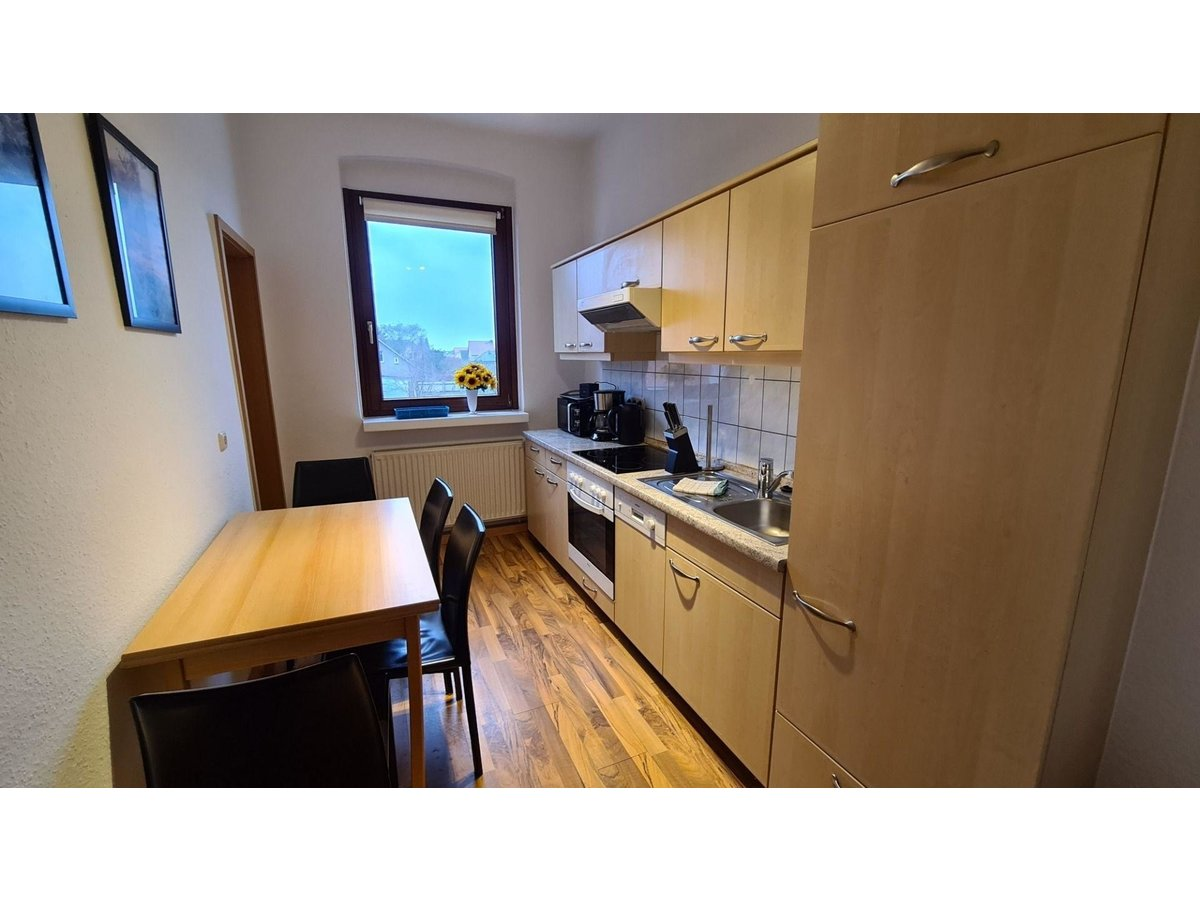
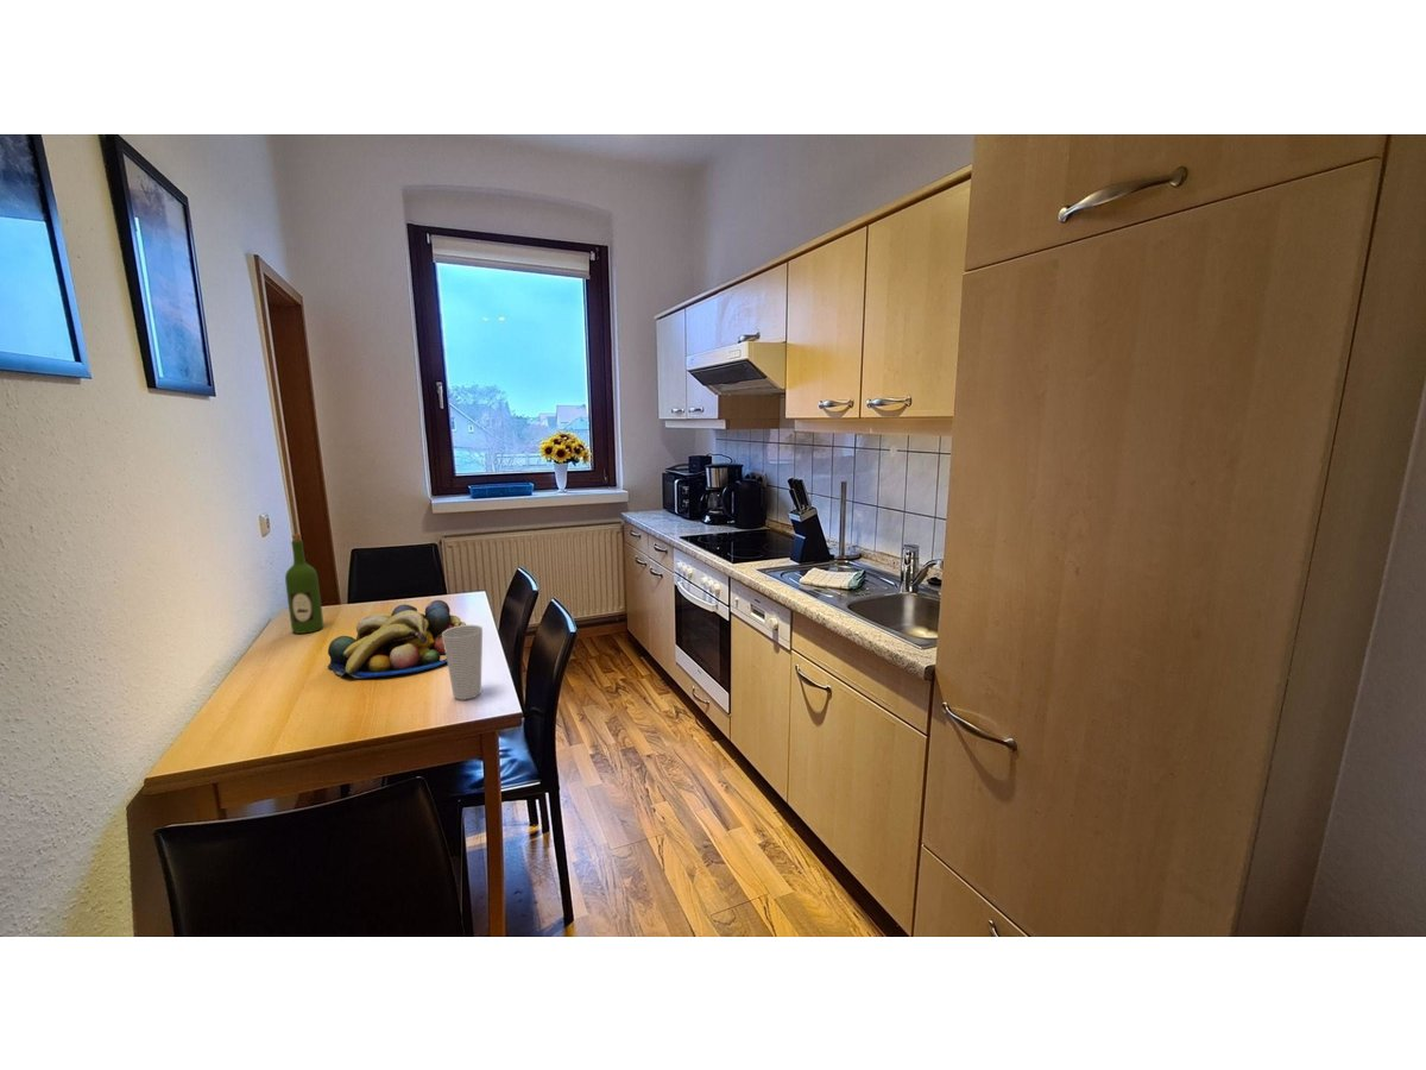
+ fruit bowl [327,599,467,679]
+ wine bottle [284,533,324,635]
+ cup [442,624,484,700]
